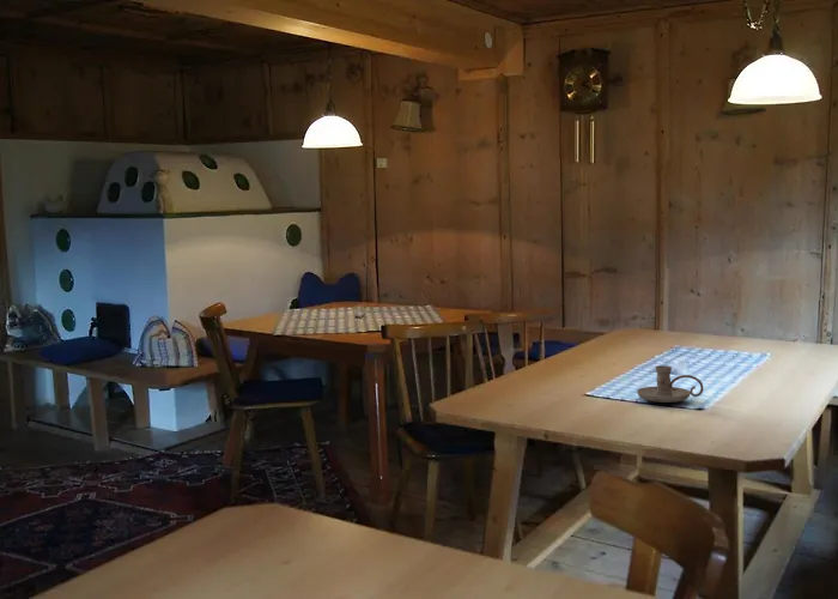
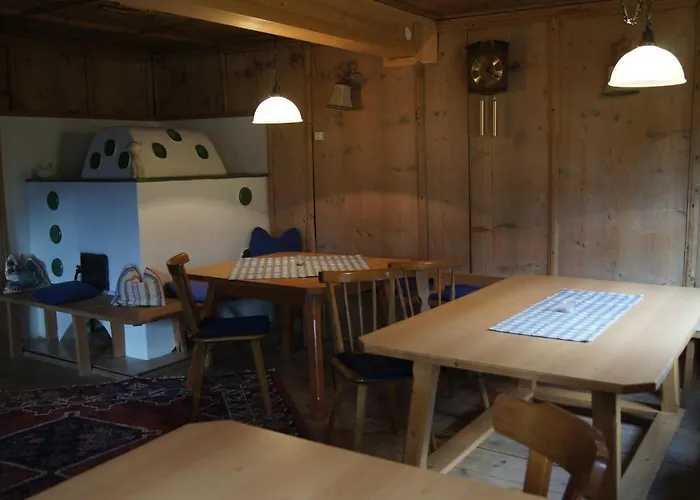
- candle holder [636,364,705,404]
